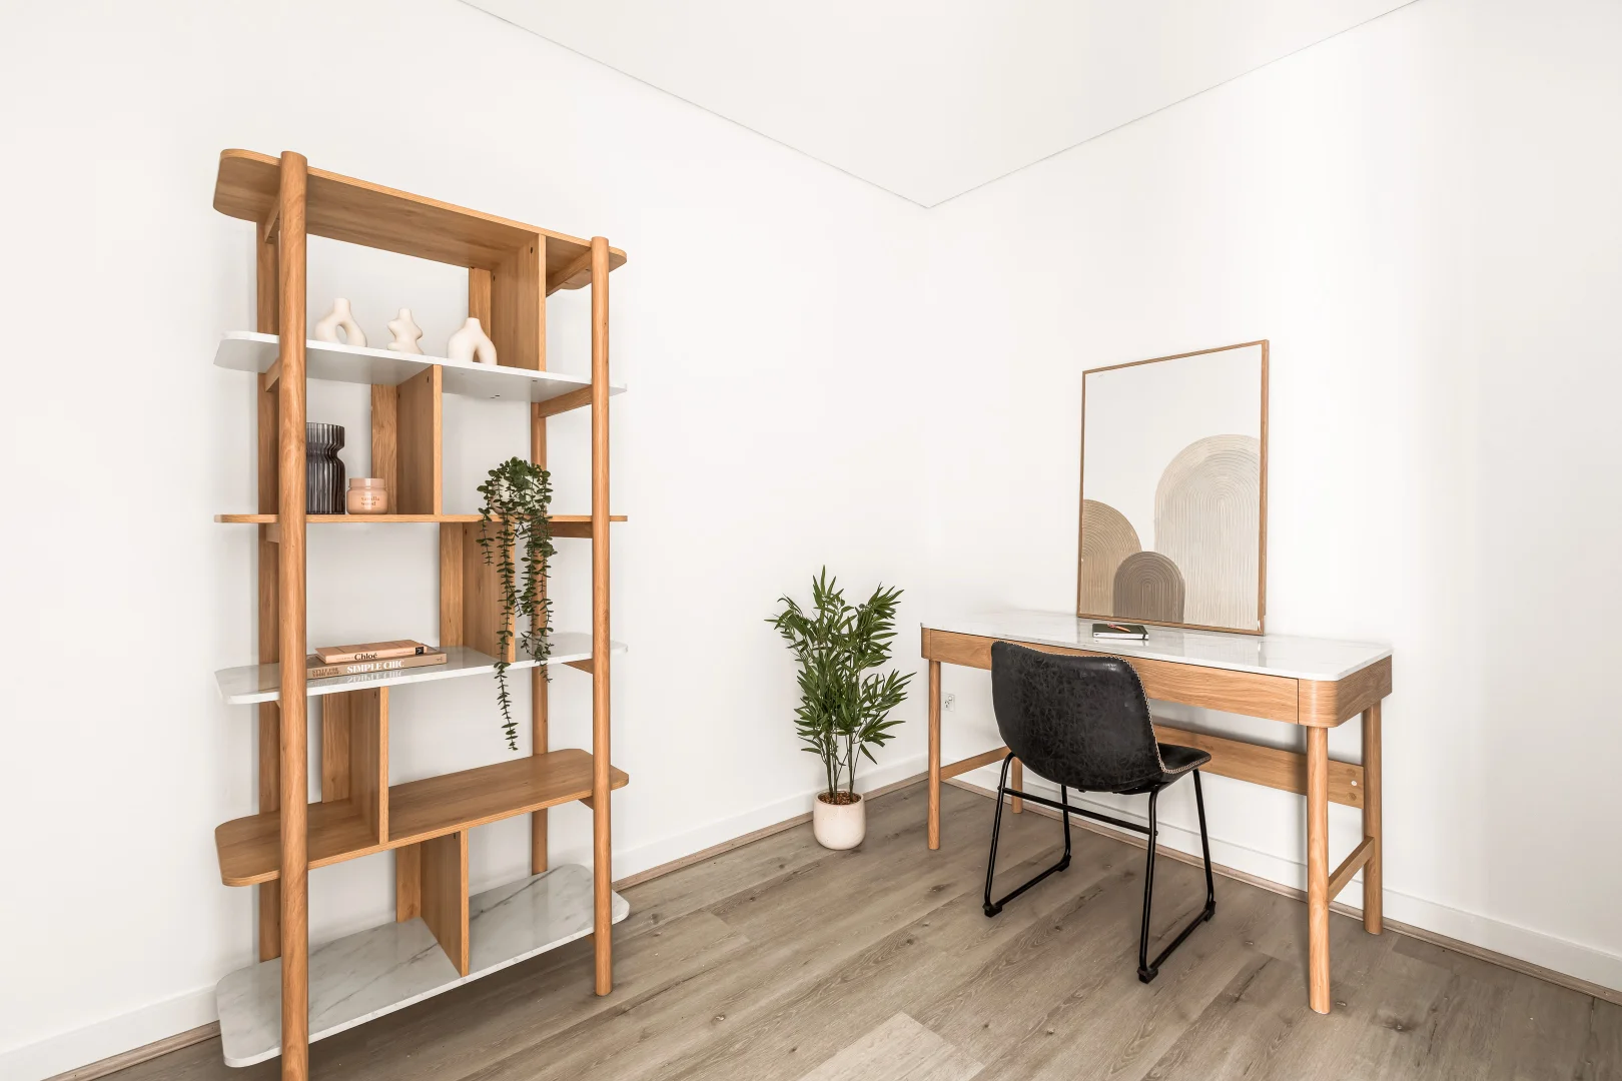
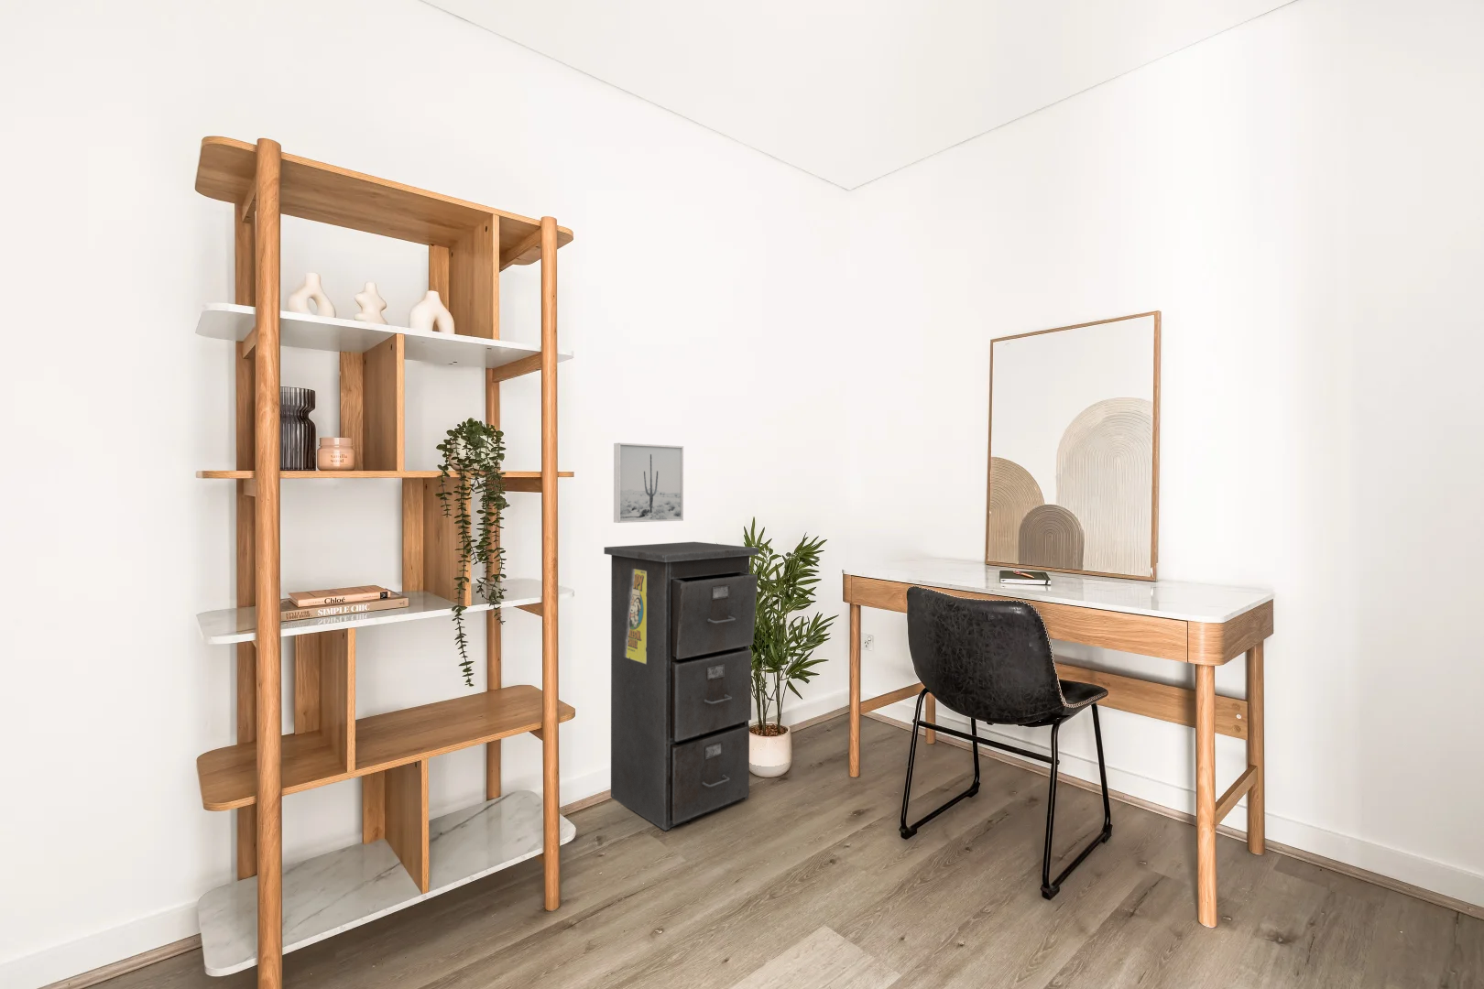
+ filing cabinet [603,541,760,831]
+ wall art [613,443,685,524]
